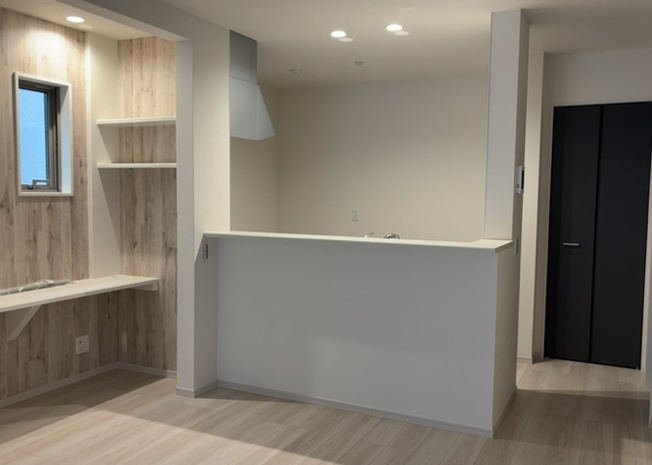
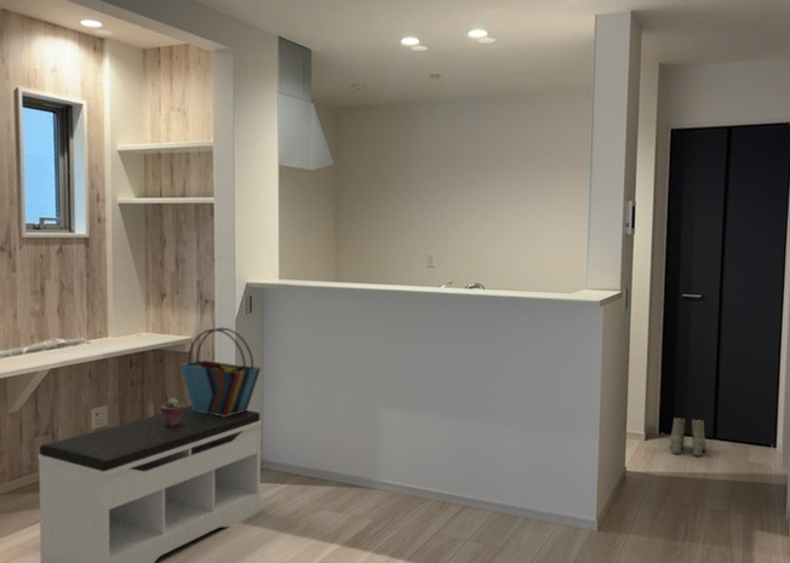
+ boots [670,416,708,458]
+ potted succulent [160,397,183,426]
+ bench [38,404,263,563]
+ tote bag [179,327,262,416]
